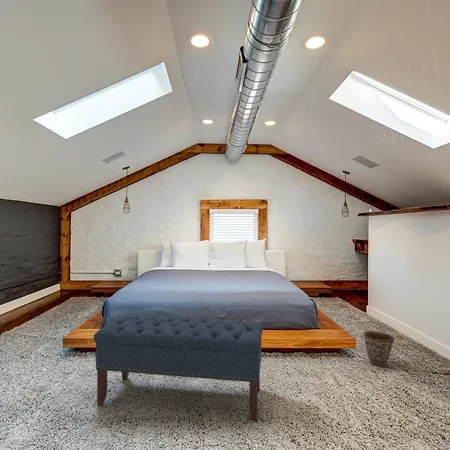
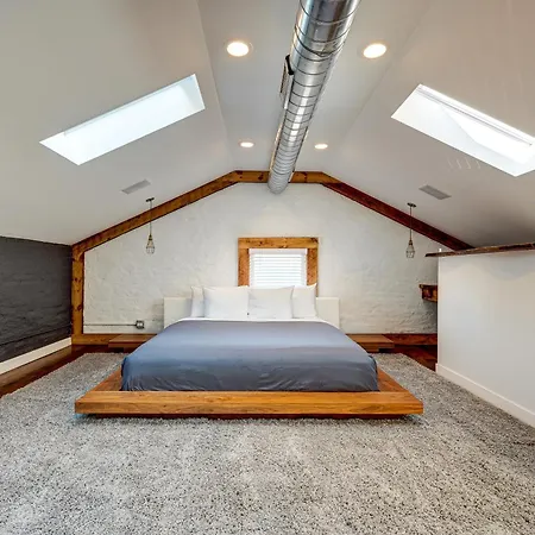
- bench [93,314,264,422]
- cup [363,330,395,367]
